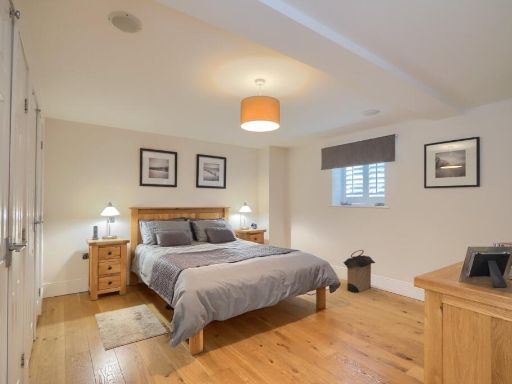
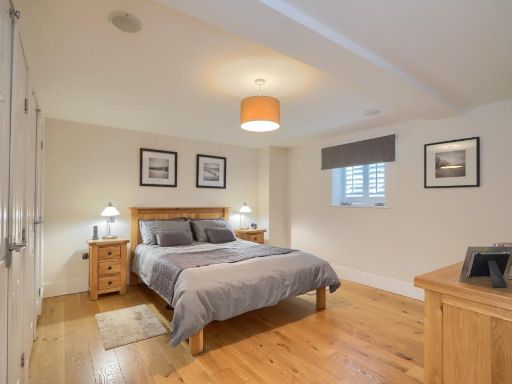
- laundry hamper [342,249,376,294]
